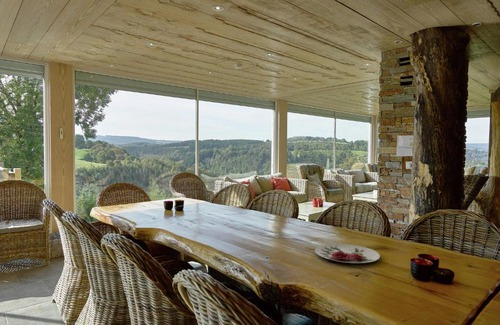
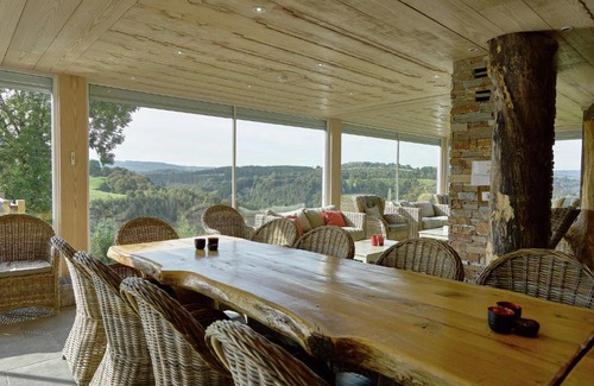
- plate [314,243,381,264]
